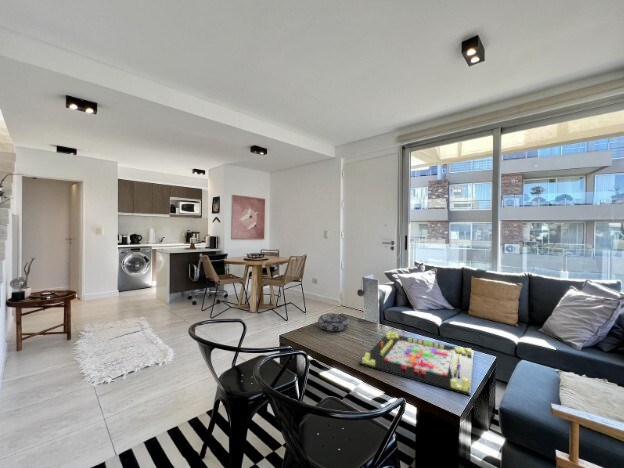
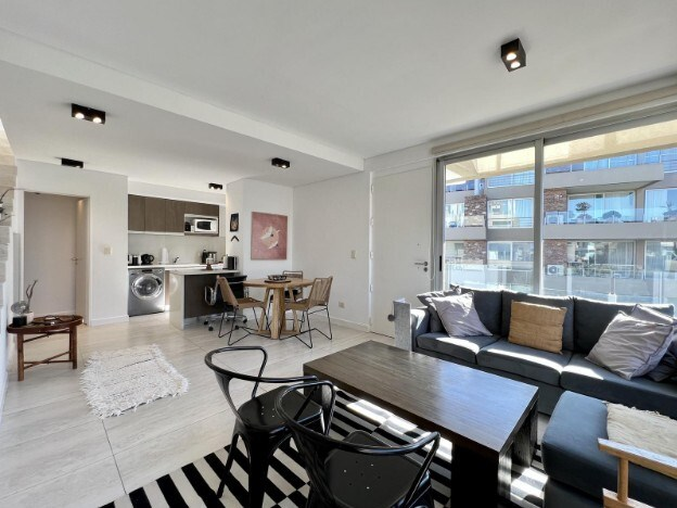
- decorative bowl [317,312,350,332]
- gameboard [358,330,475,397]
